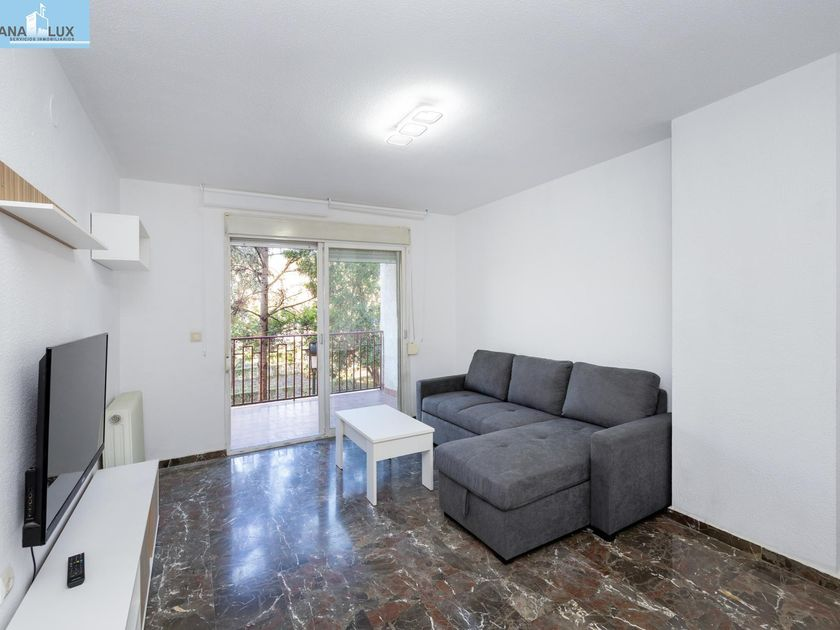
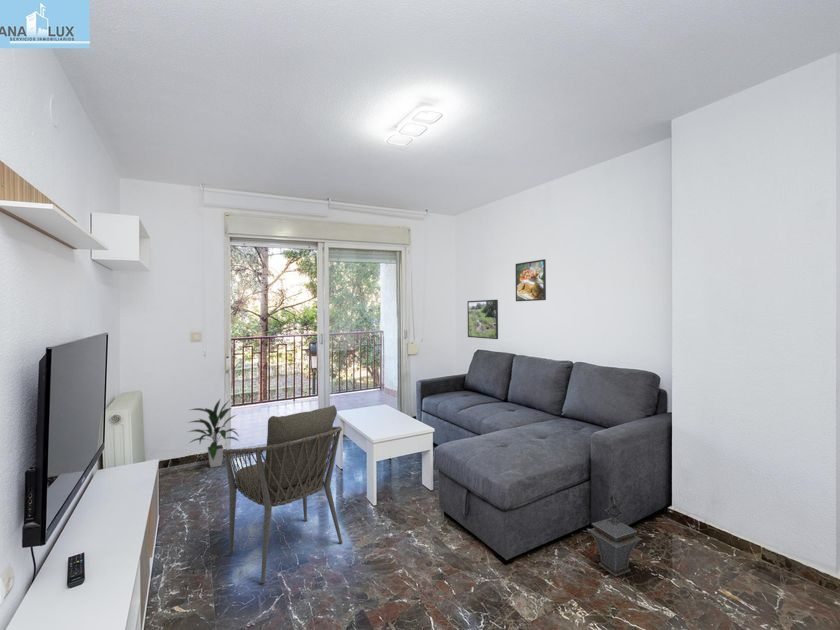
+ lantern [587,492,643,577]
+ indoor plant [186,397,241,468]
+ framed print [466,299,499,340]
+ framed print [515,258,547,302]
+ armchair [224,404,344,584]
